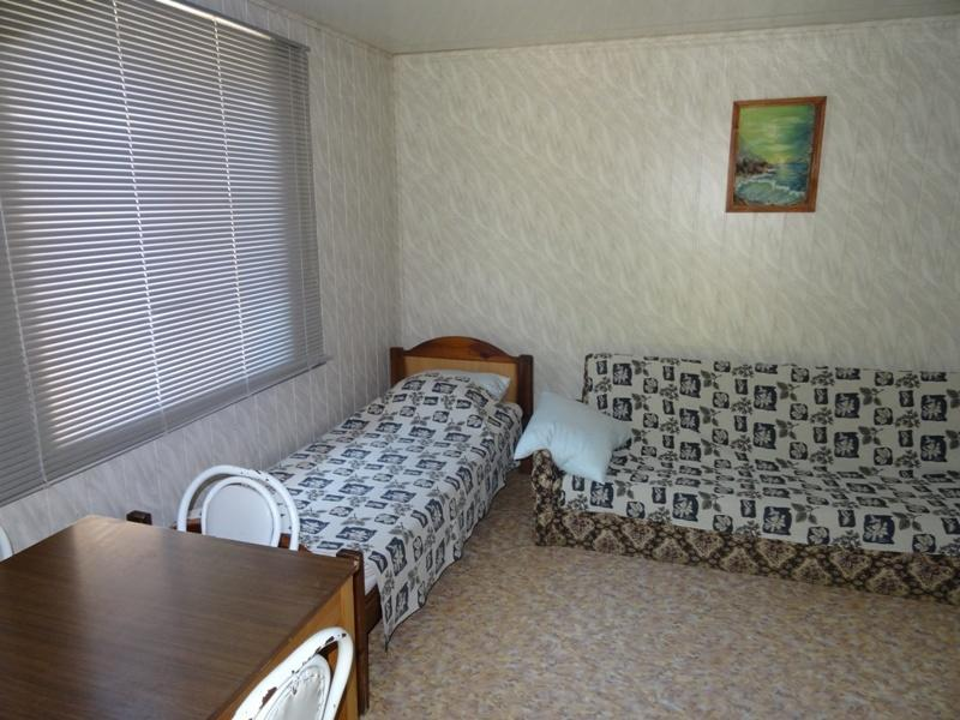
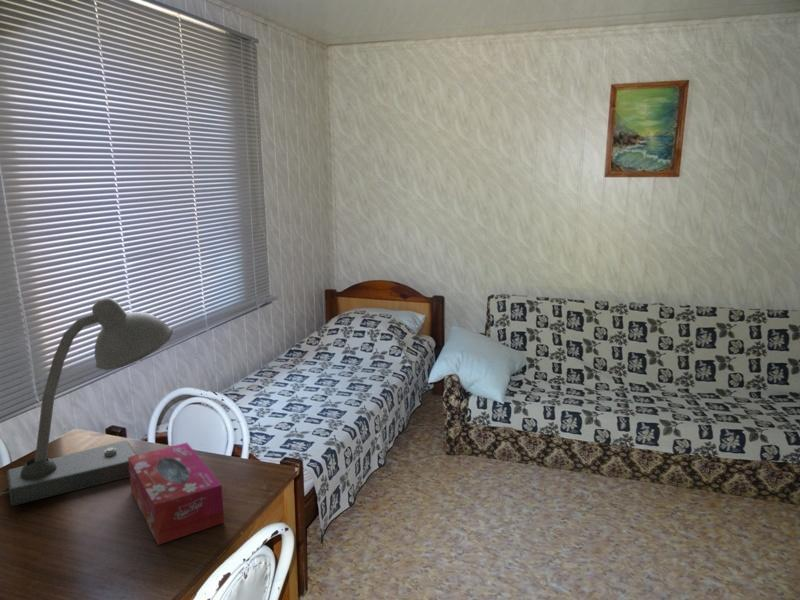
+ desk lamp [0,297,174,506]
+ tissue box [128,442,225,546]
